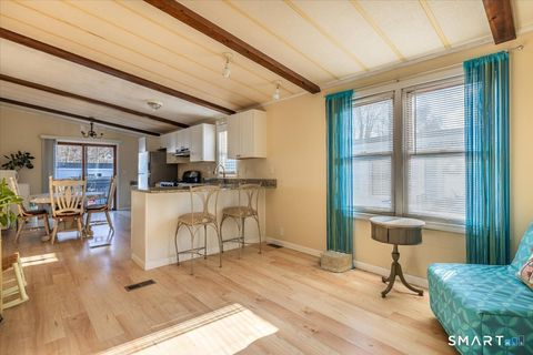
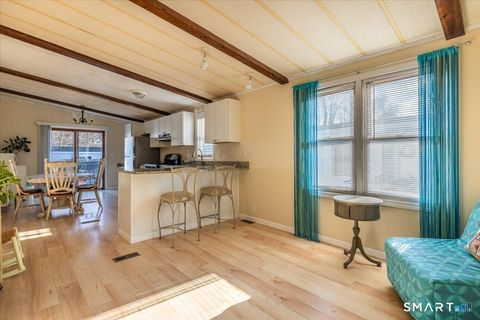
- woven basket [319,248,353,274]
